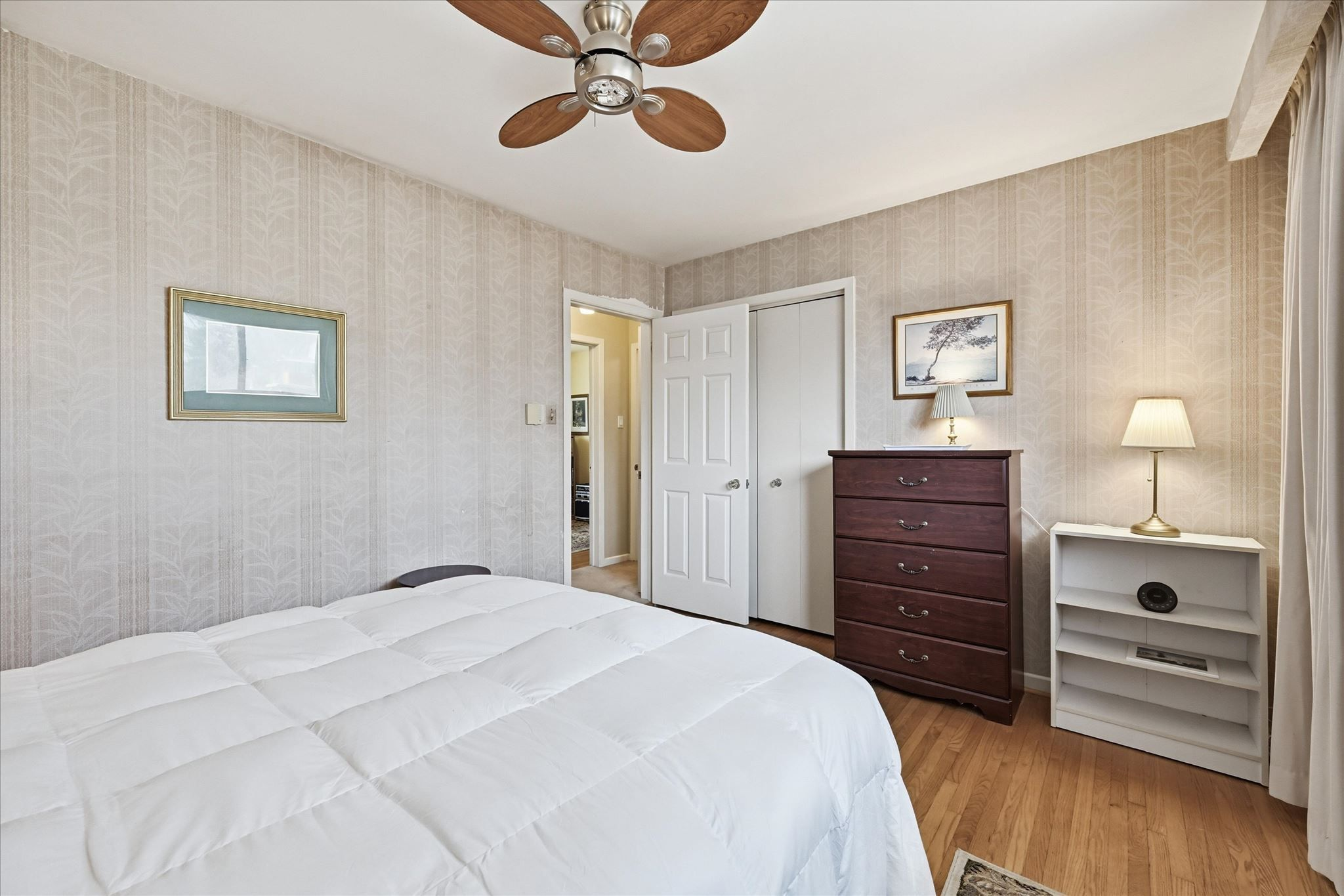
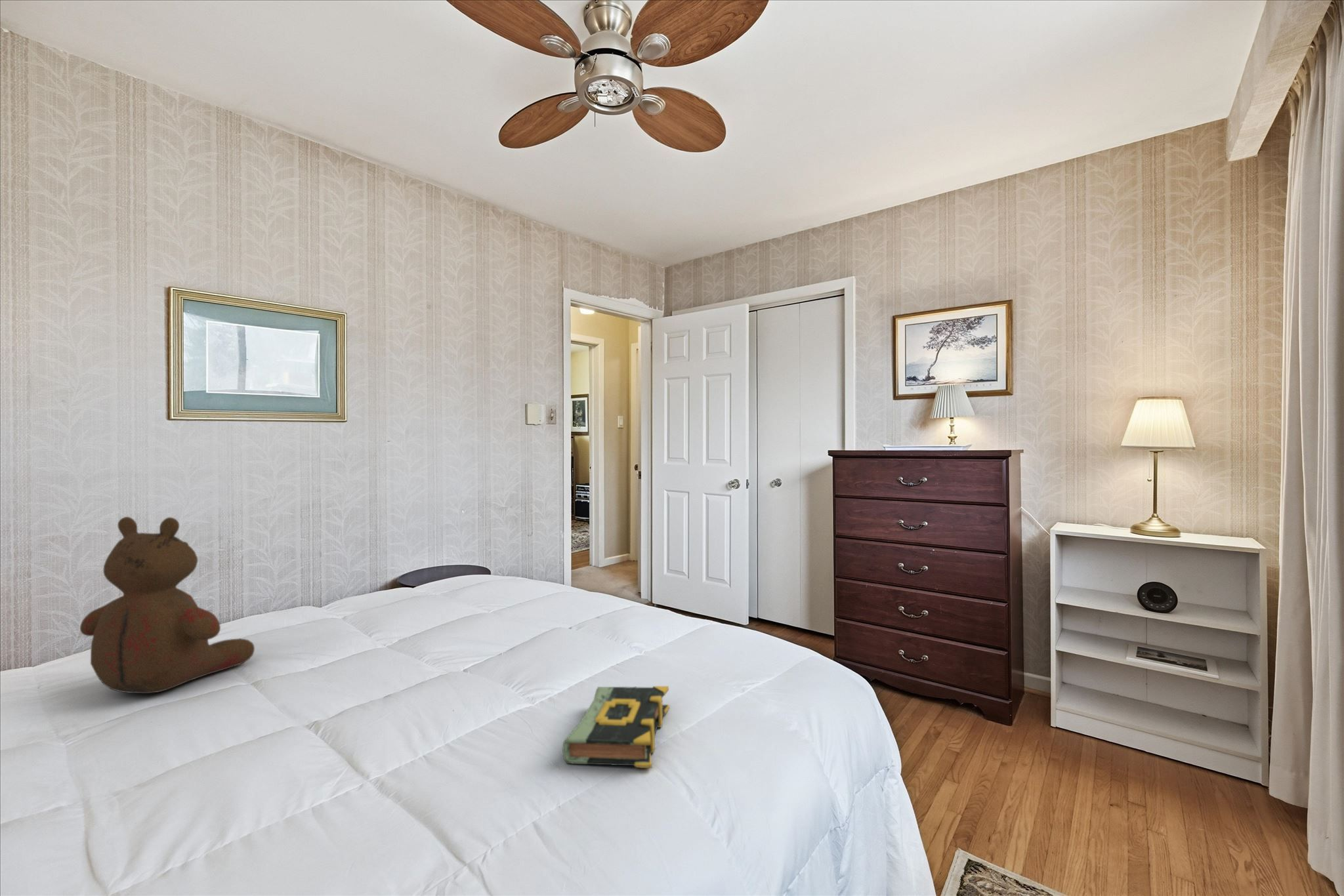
+ teddy bear [79,516,255,694]
+ book [562,685,670,769]
